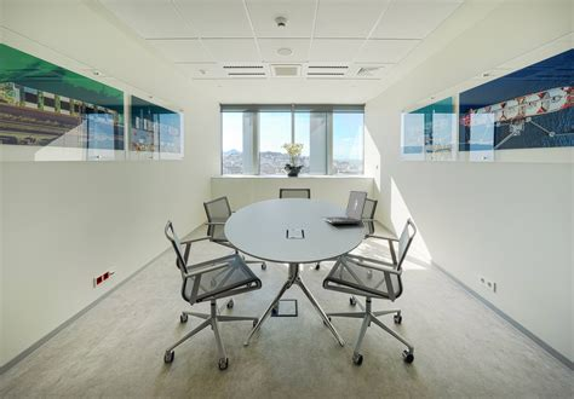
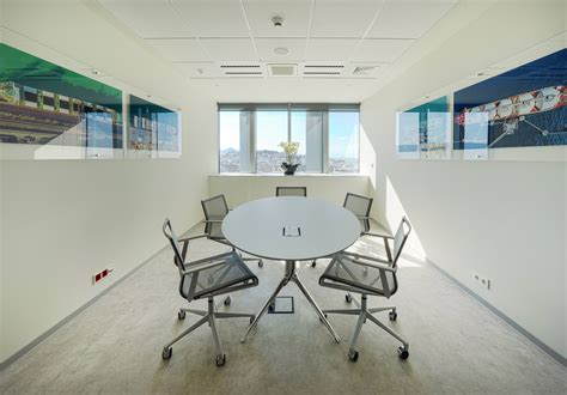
- laptop [321,190,368,225]
